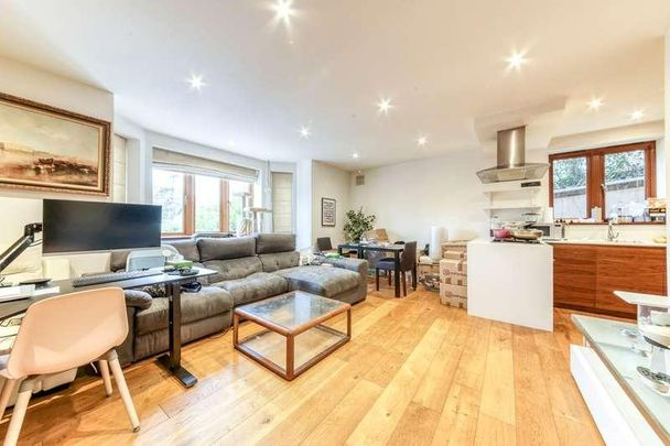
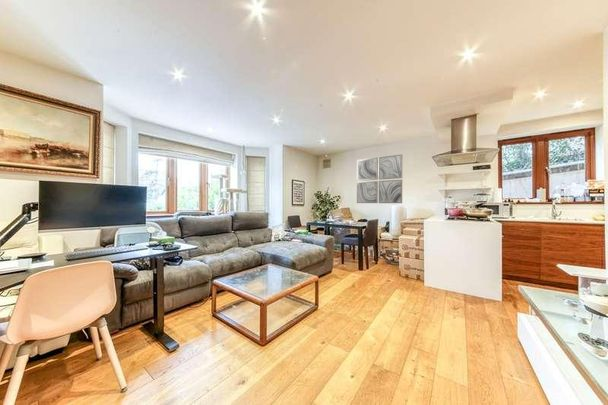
+ wall art [356,153,403,204]
